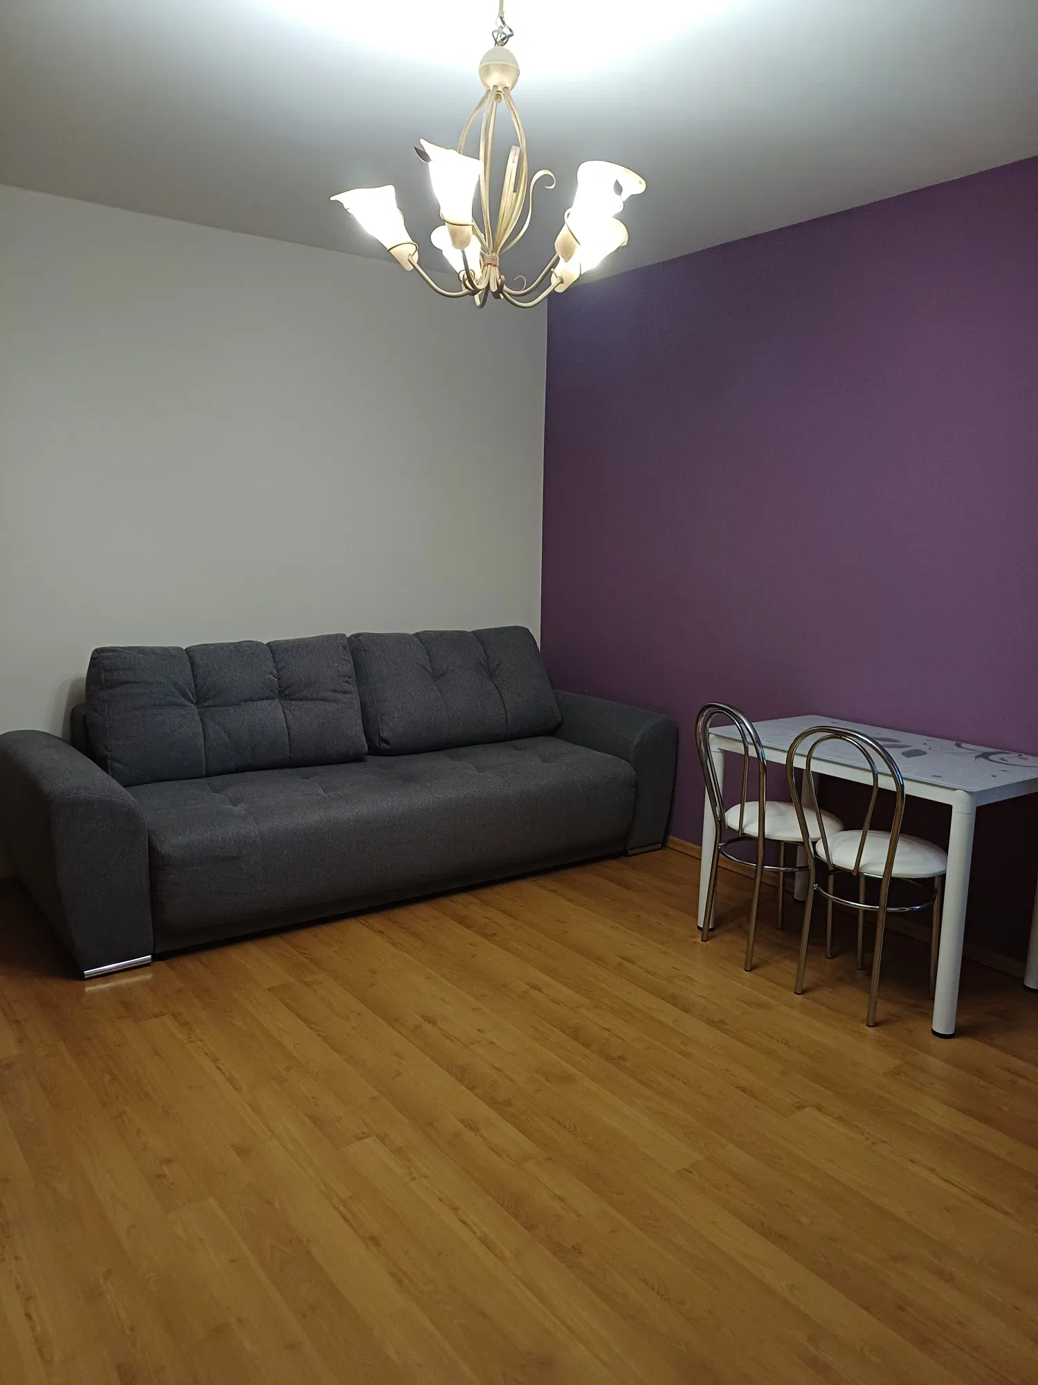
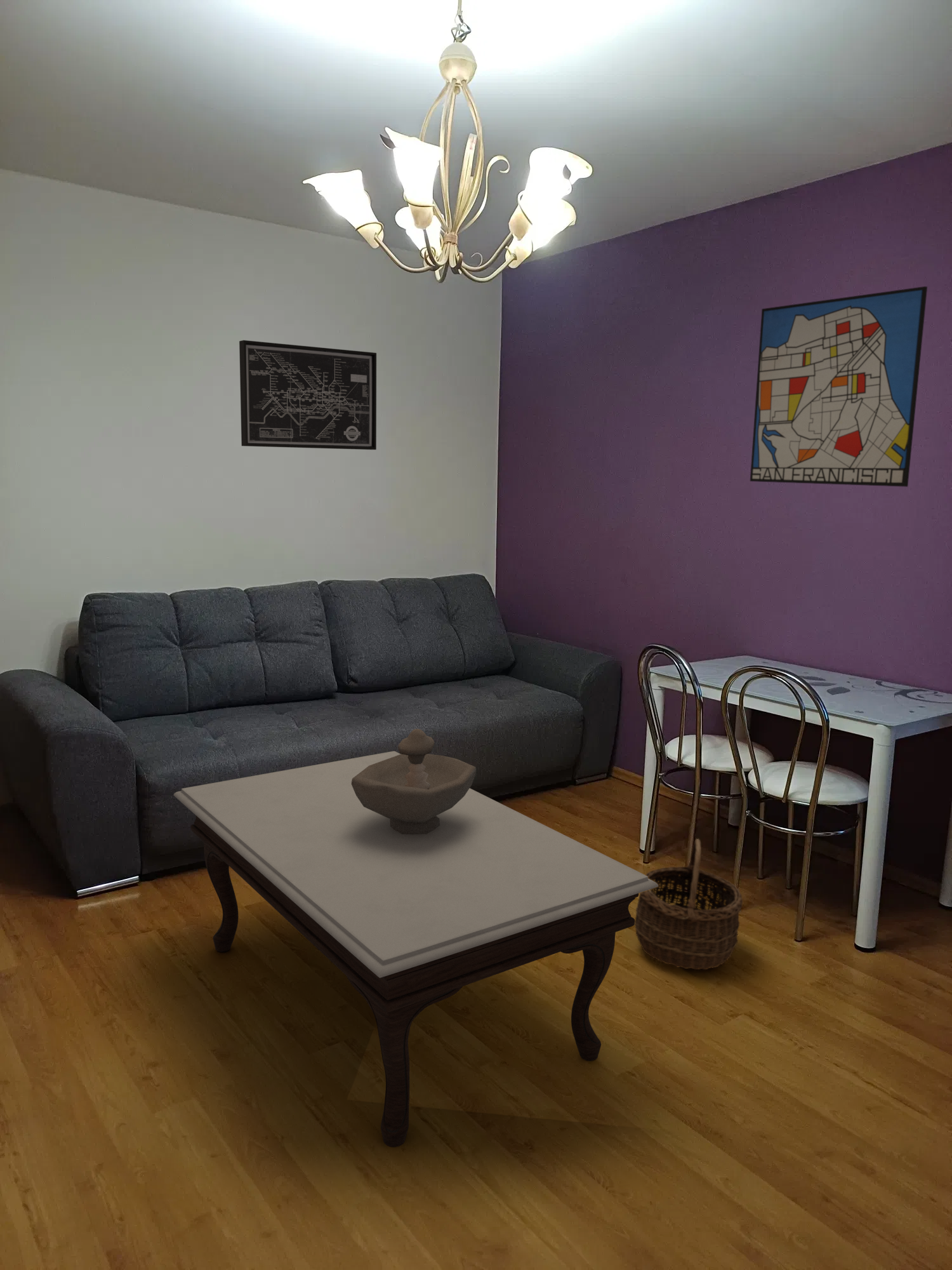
+ coffee table [173,751,658,1147]
+ wicker basket [634,838,743,970]
+ decorative bowl [352,728,477,834]
+ wall art [239,340,377,450]
+ wall art [750,286,928,488]
